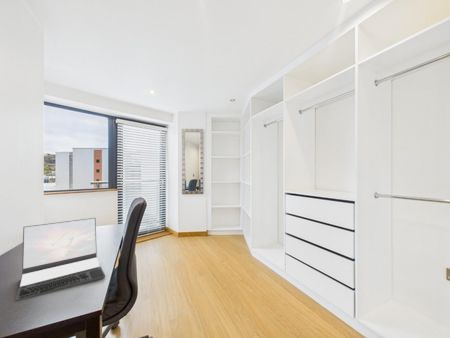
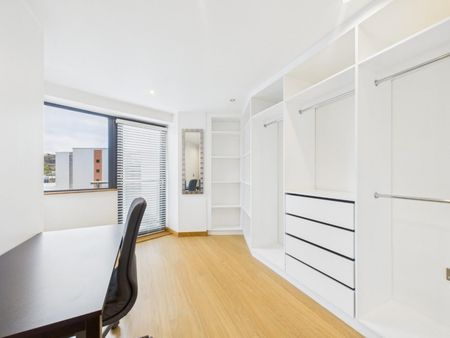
- laptop [14,217,106,302]
